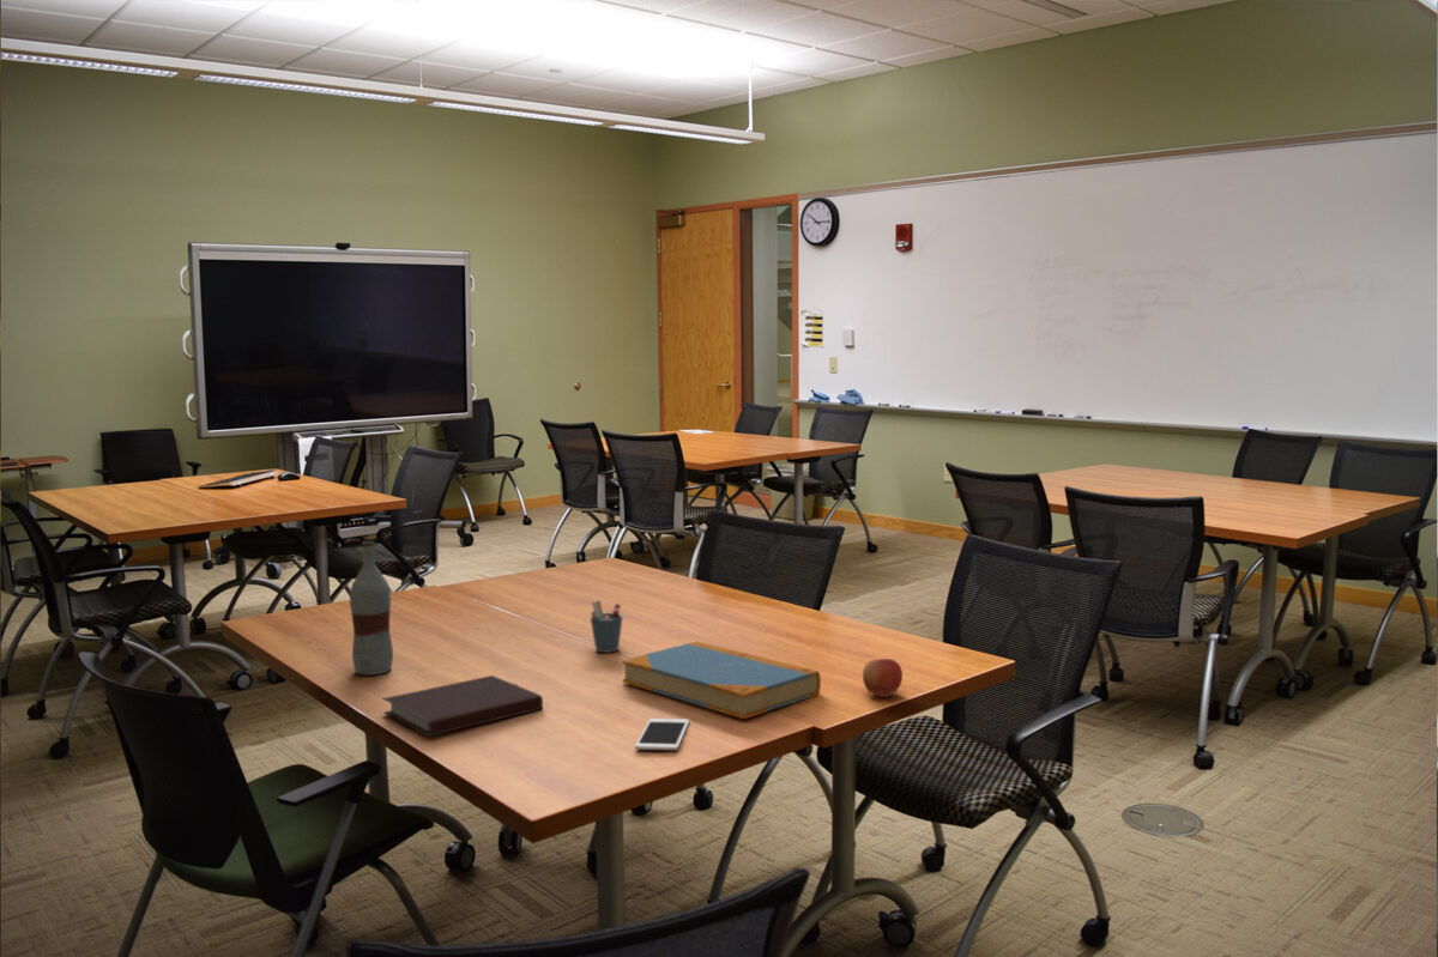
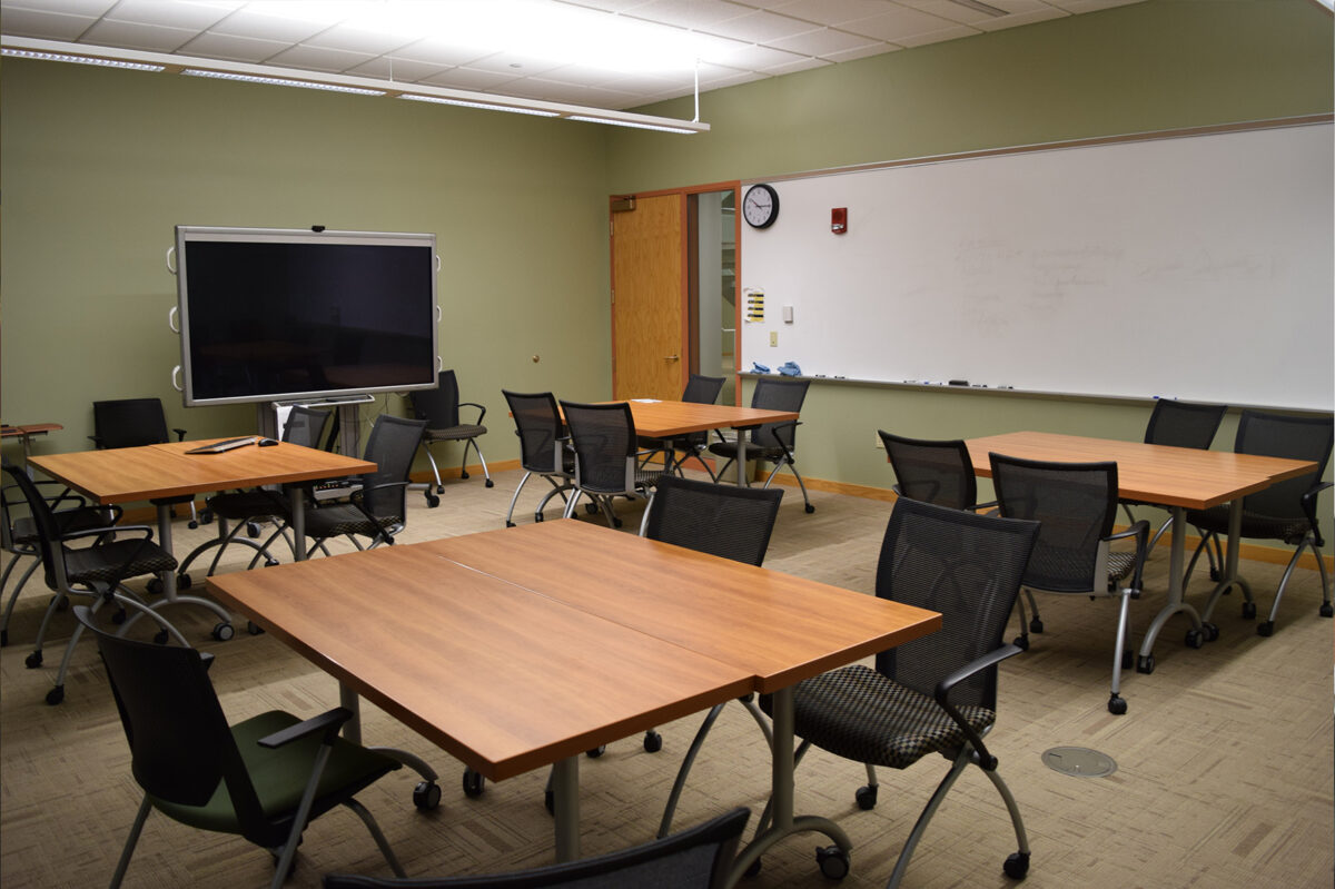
- apple [862,658,904,698]
- notebook [381,674,544,738]
- book [621,641,822,720]
- bottle [349,540,394,676]
- pen holder [588,599,624,654]
- cell phone [634,717,690,751]
